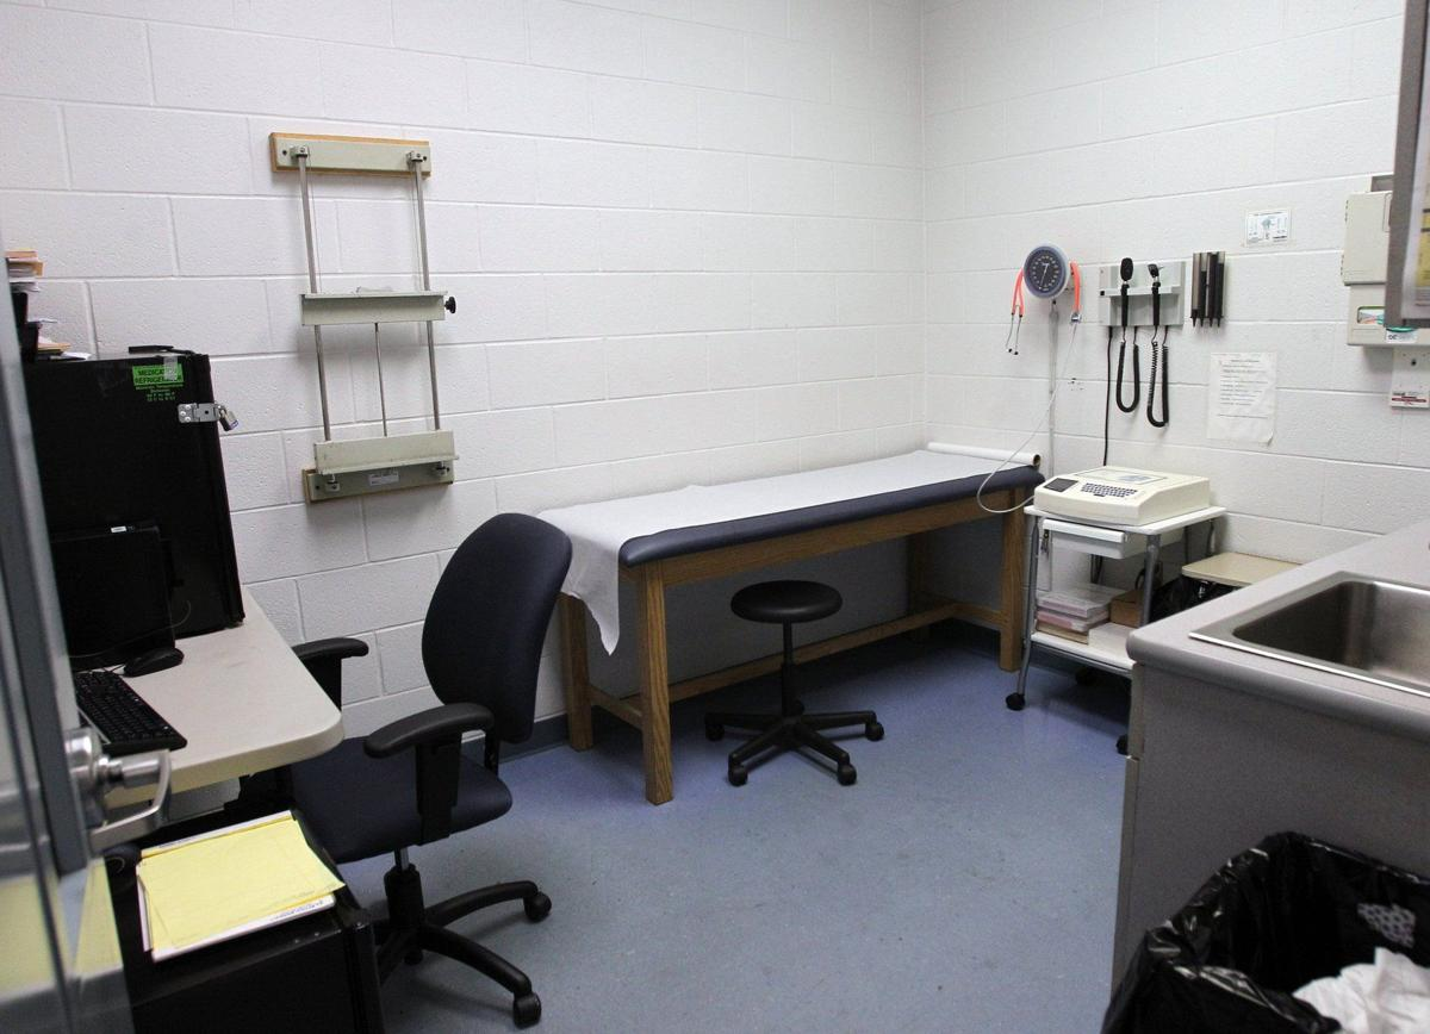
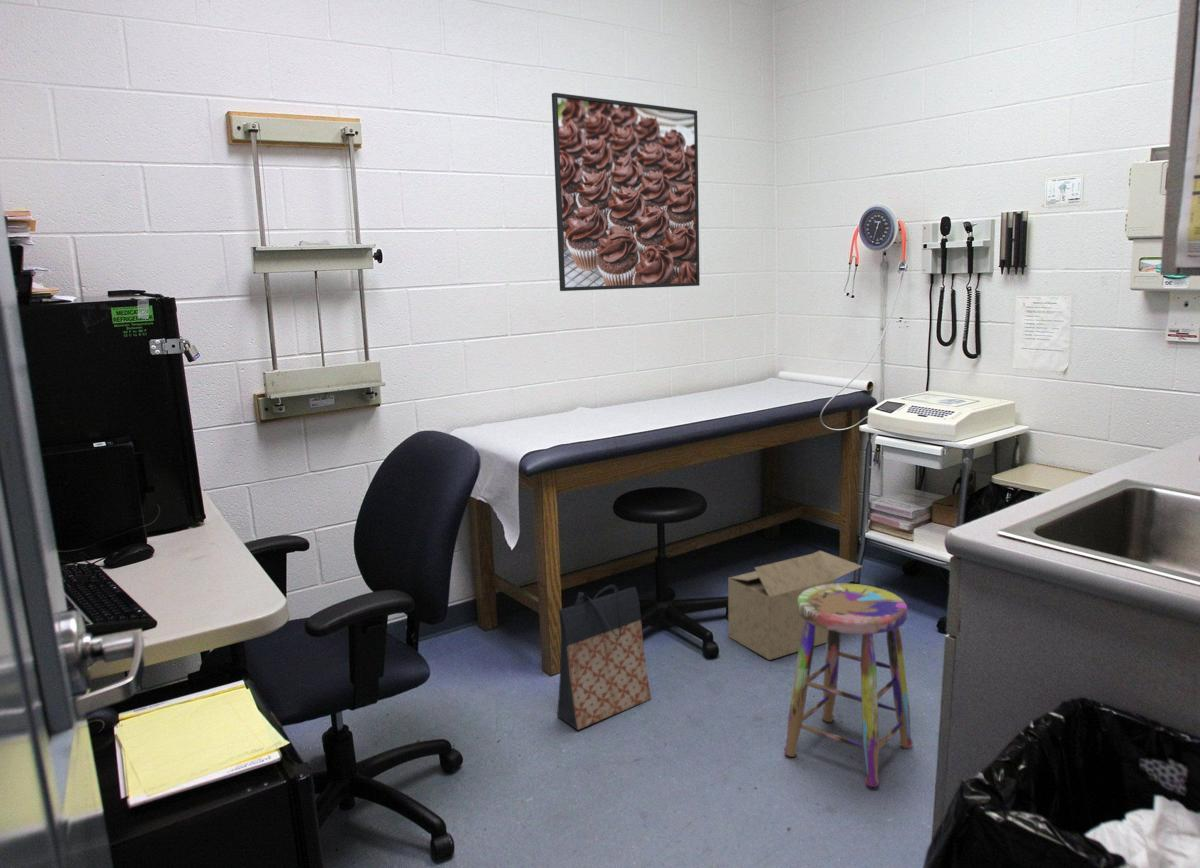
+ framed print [551,92,701,292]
+ step stool [783,582,914,788]
+ bag [556,583,652,731]
+ cardboard box [727,550,864,661]
